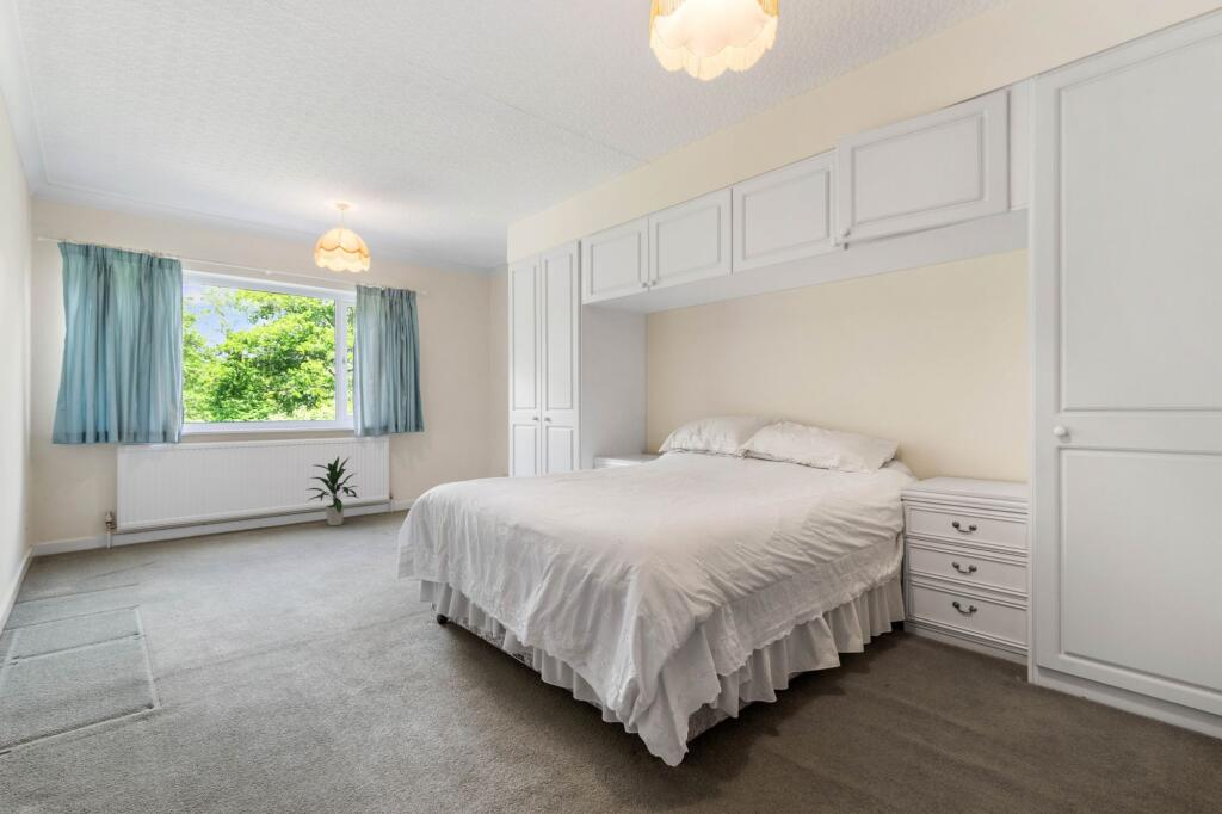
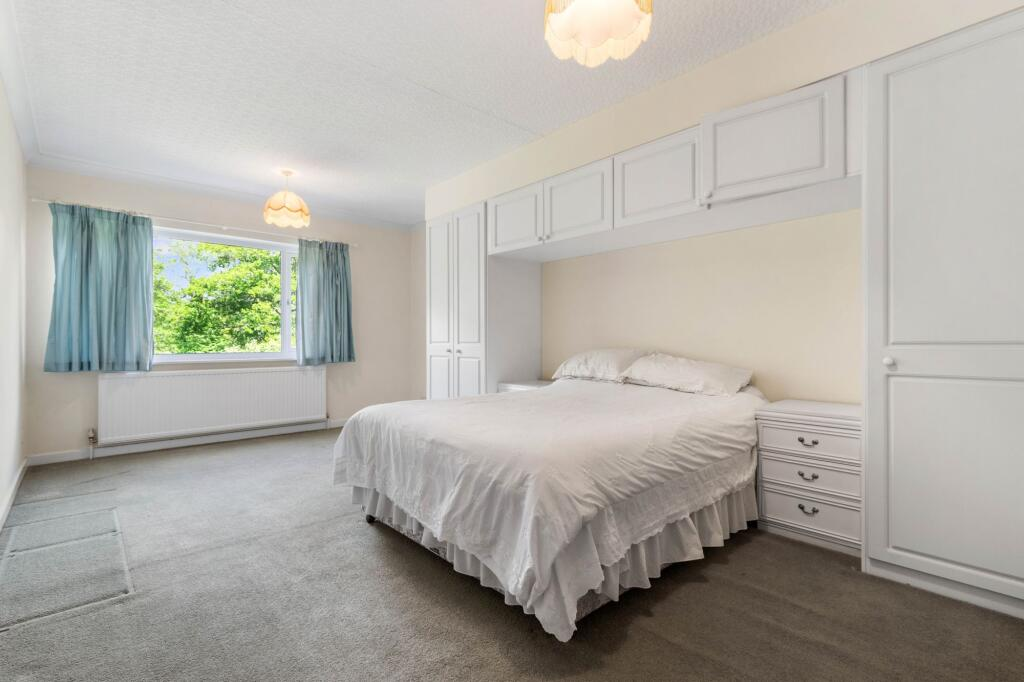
- indoor plant [304,455,362,526]
